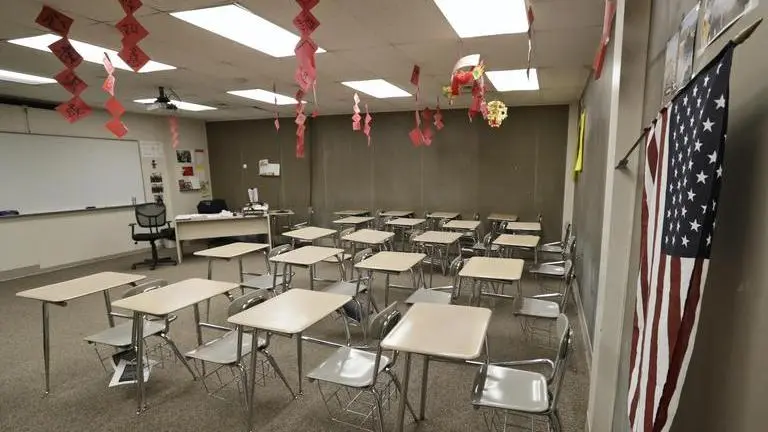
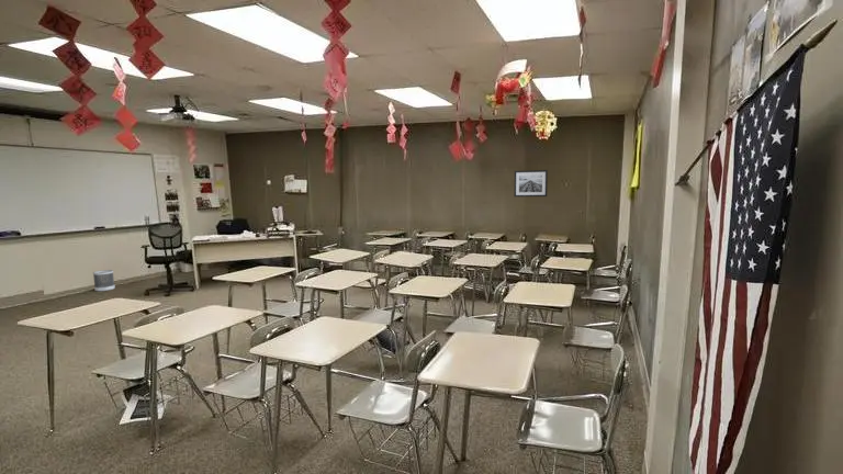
+ wall art [513,169,549,198]
+ wastebasket [92,269,116,292]
